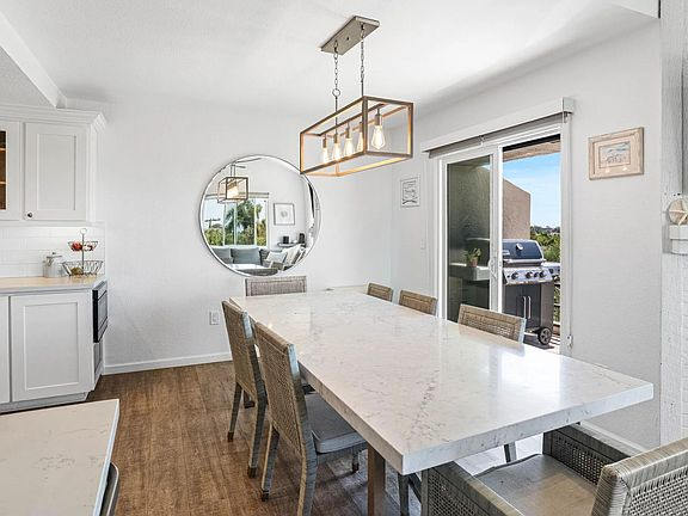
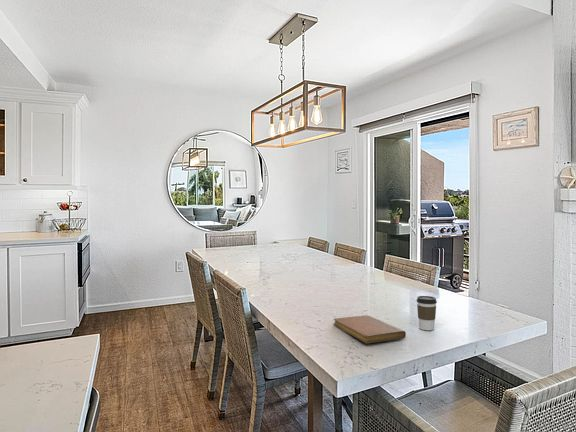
+ notebook [333,314,407,344]
+ coffee cup [416,295,438,331]
